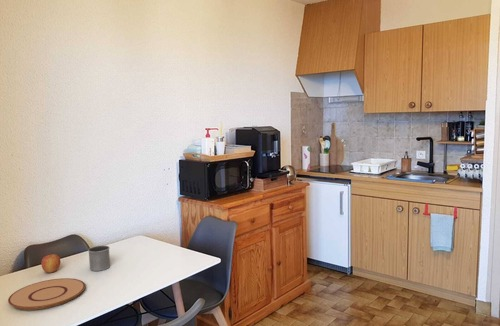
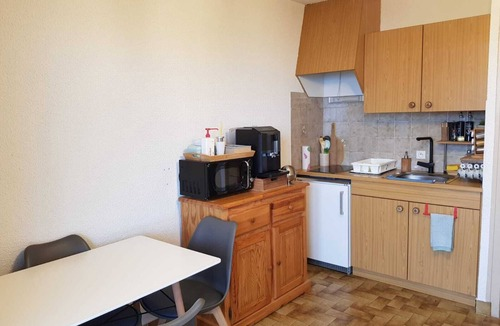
- apple [40,253,61,274]
- mug [87,245,111,272]
- plate [7,277,86,311]
